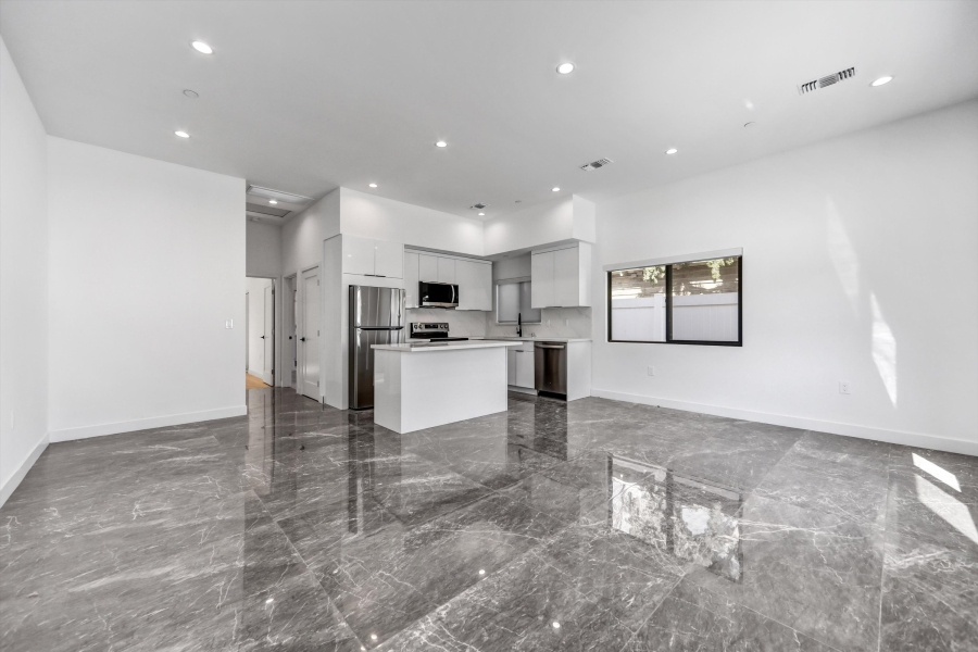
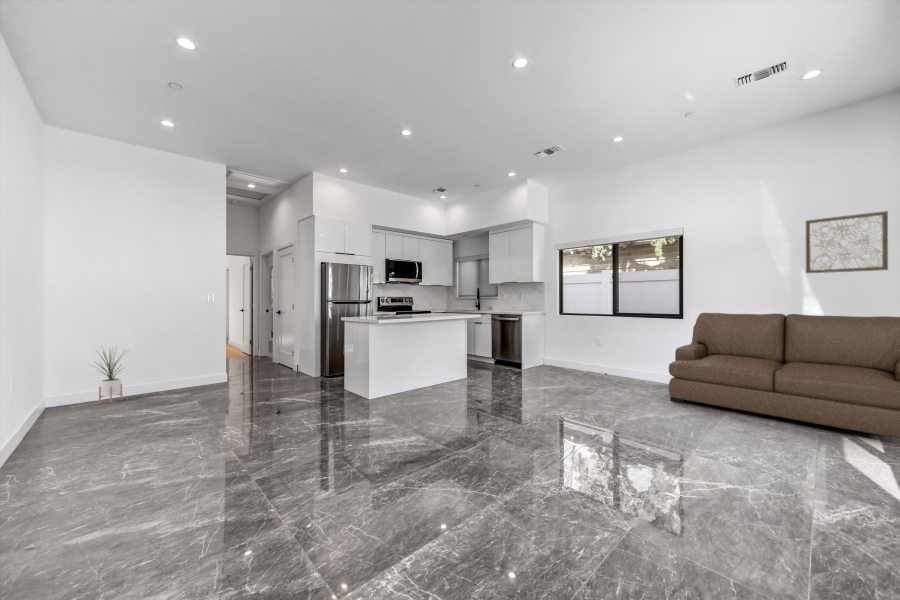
+ house plant [89,344,131,405]
+ wall art [805,210,889,274]
+ sofa [668,312,900,440]
